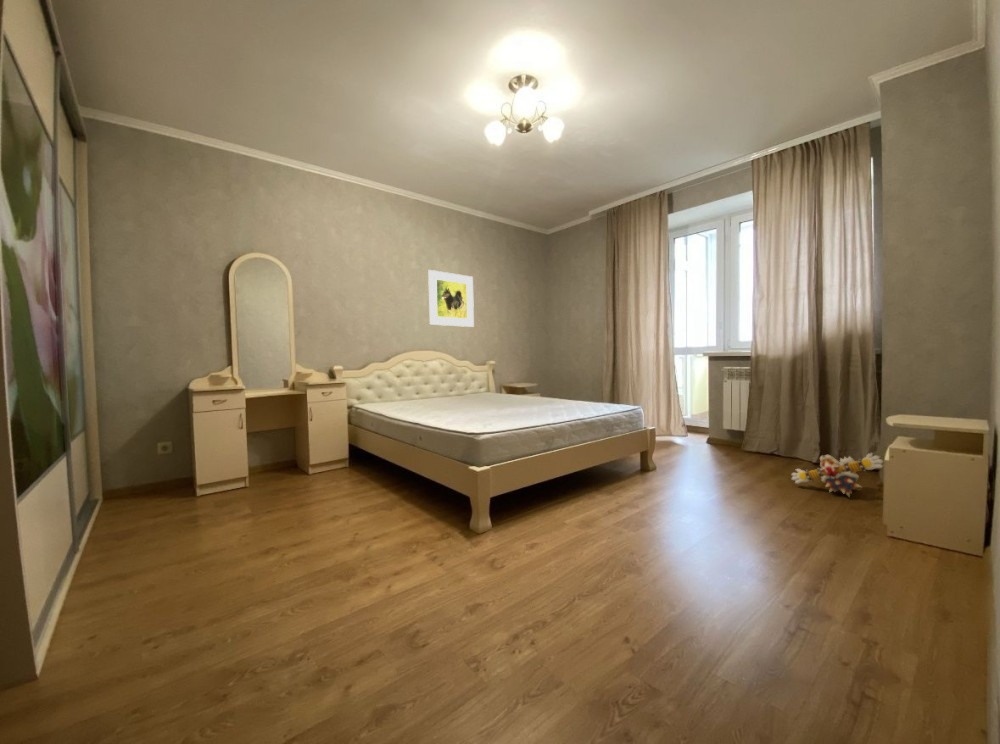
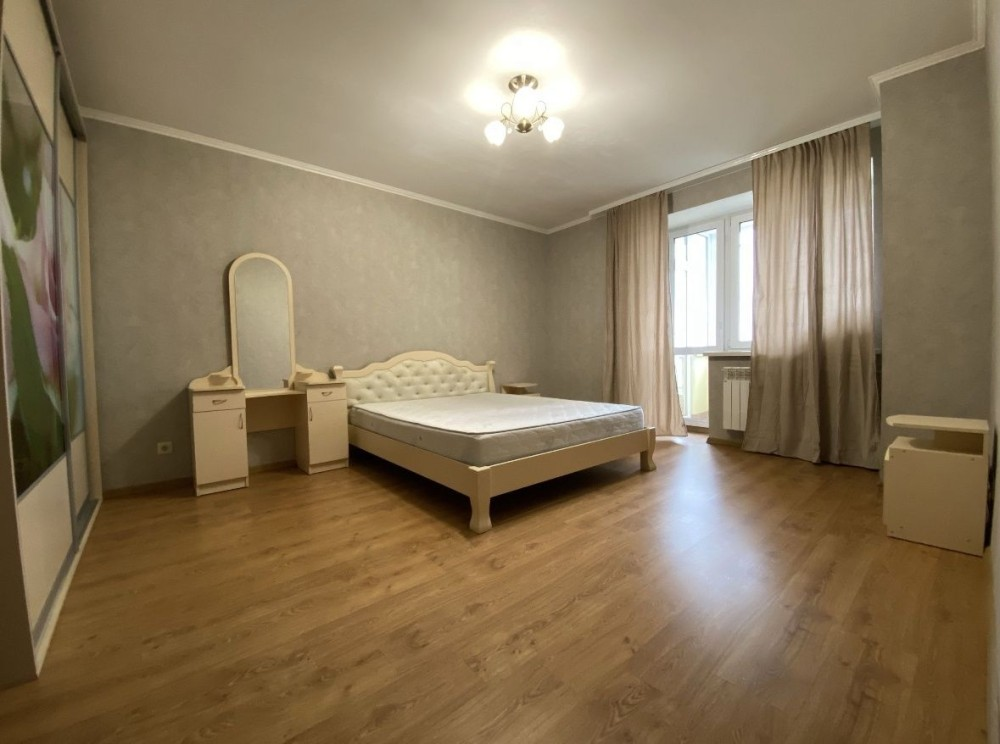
- plush toy [790,452,884,498]
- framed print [427,269,475,328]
